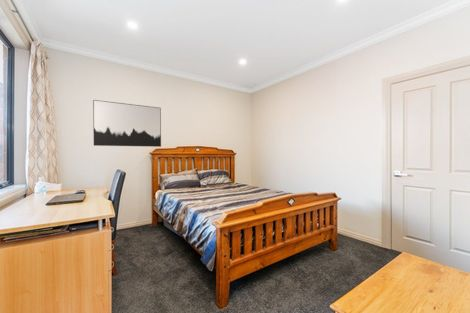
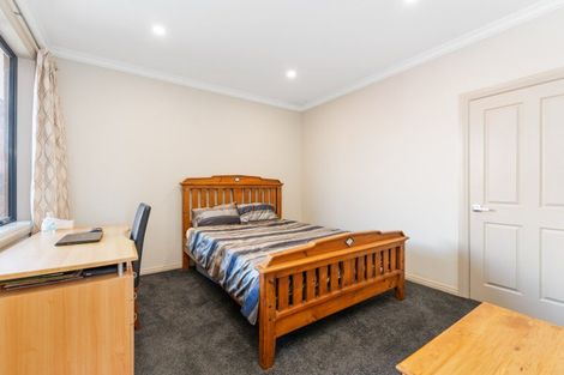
- wall art [92,99,162,148]
